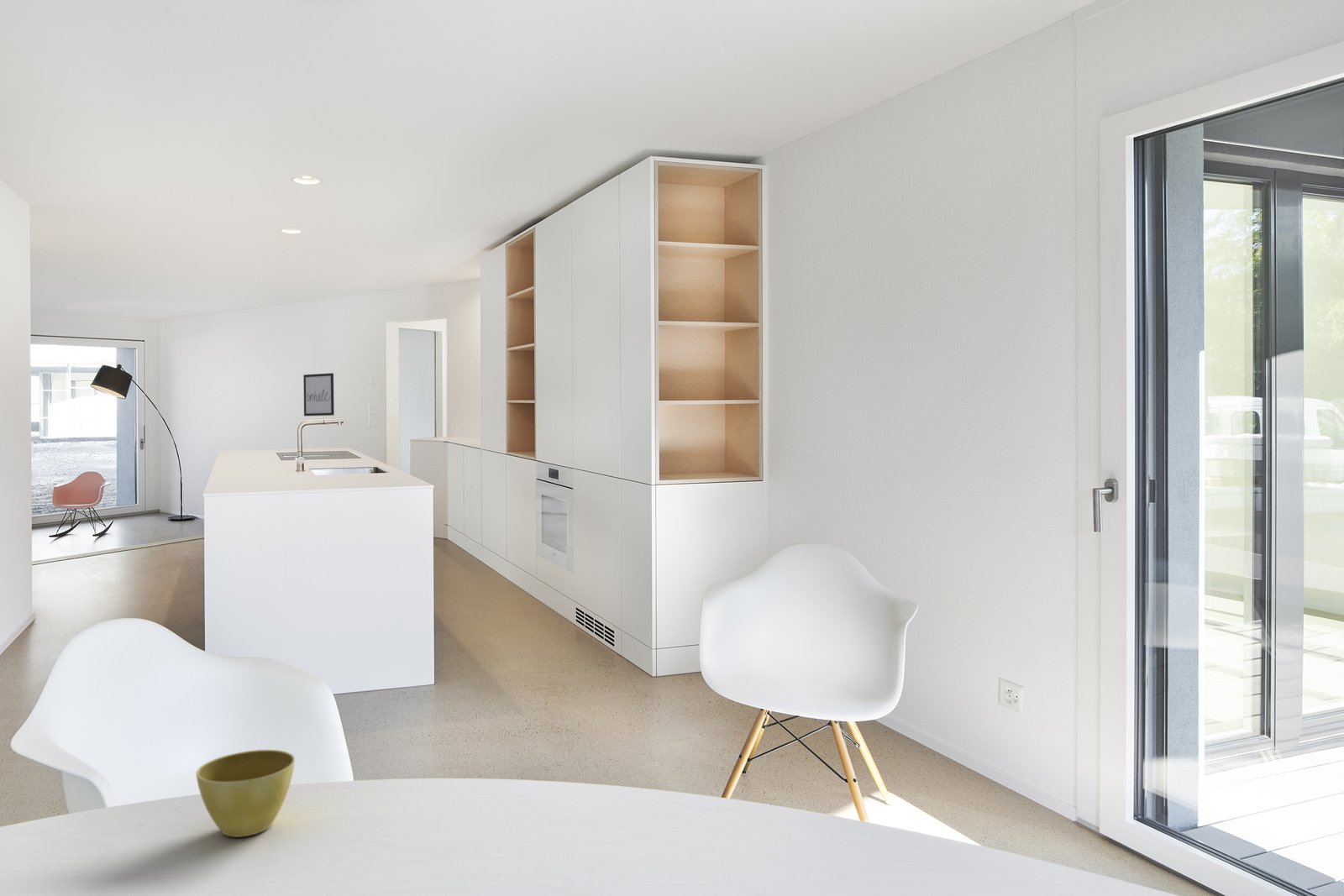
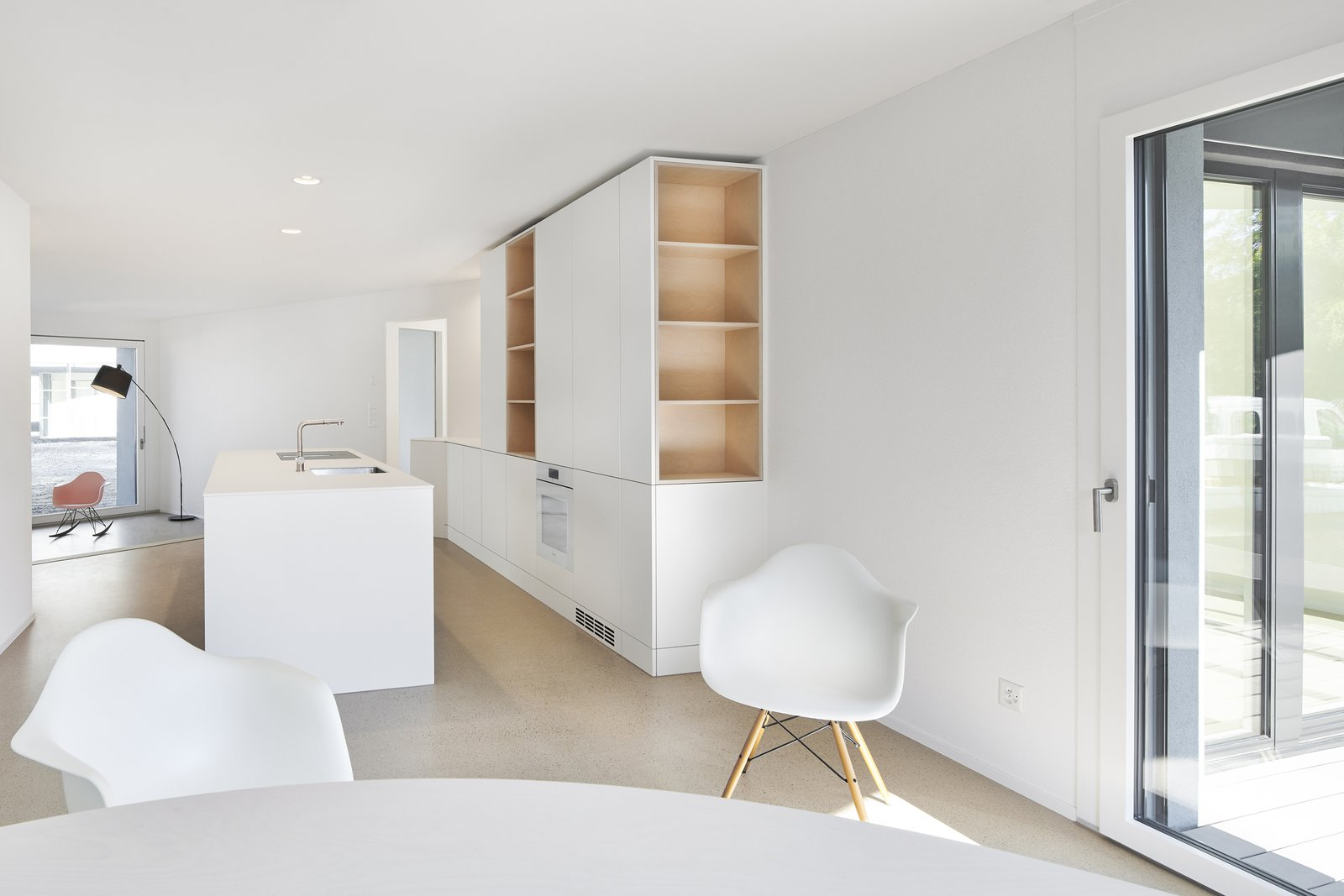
- flower pot [196,749,296,838]
- wall art [302,372,335,417]
